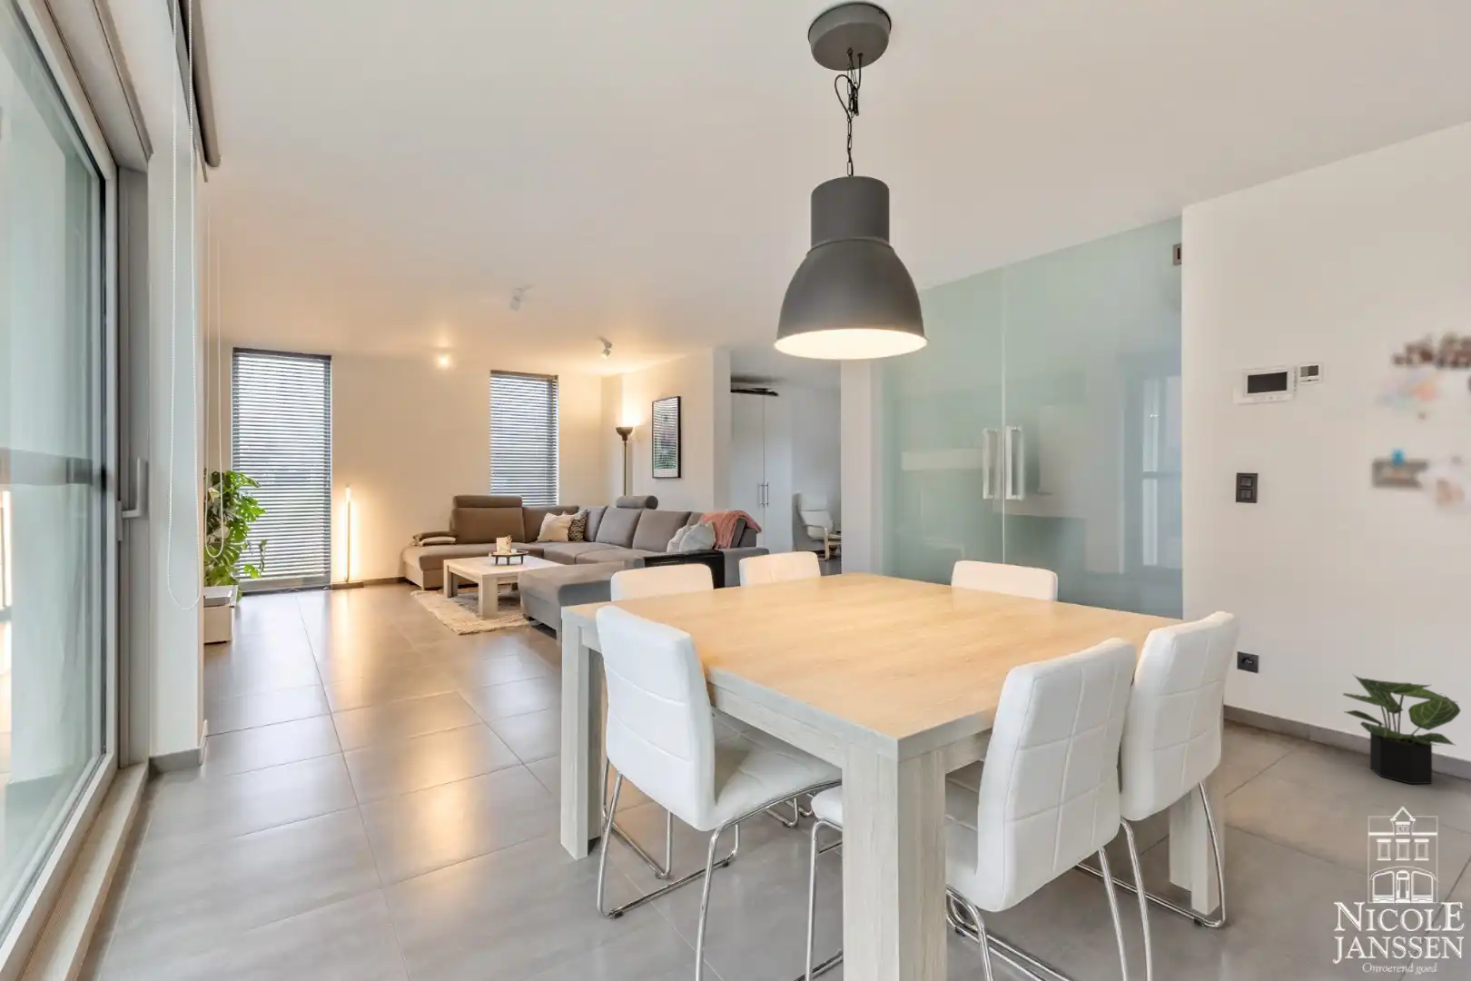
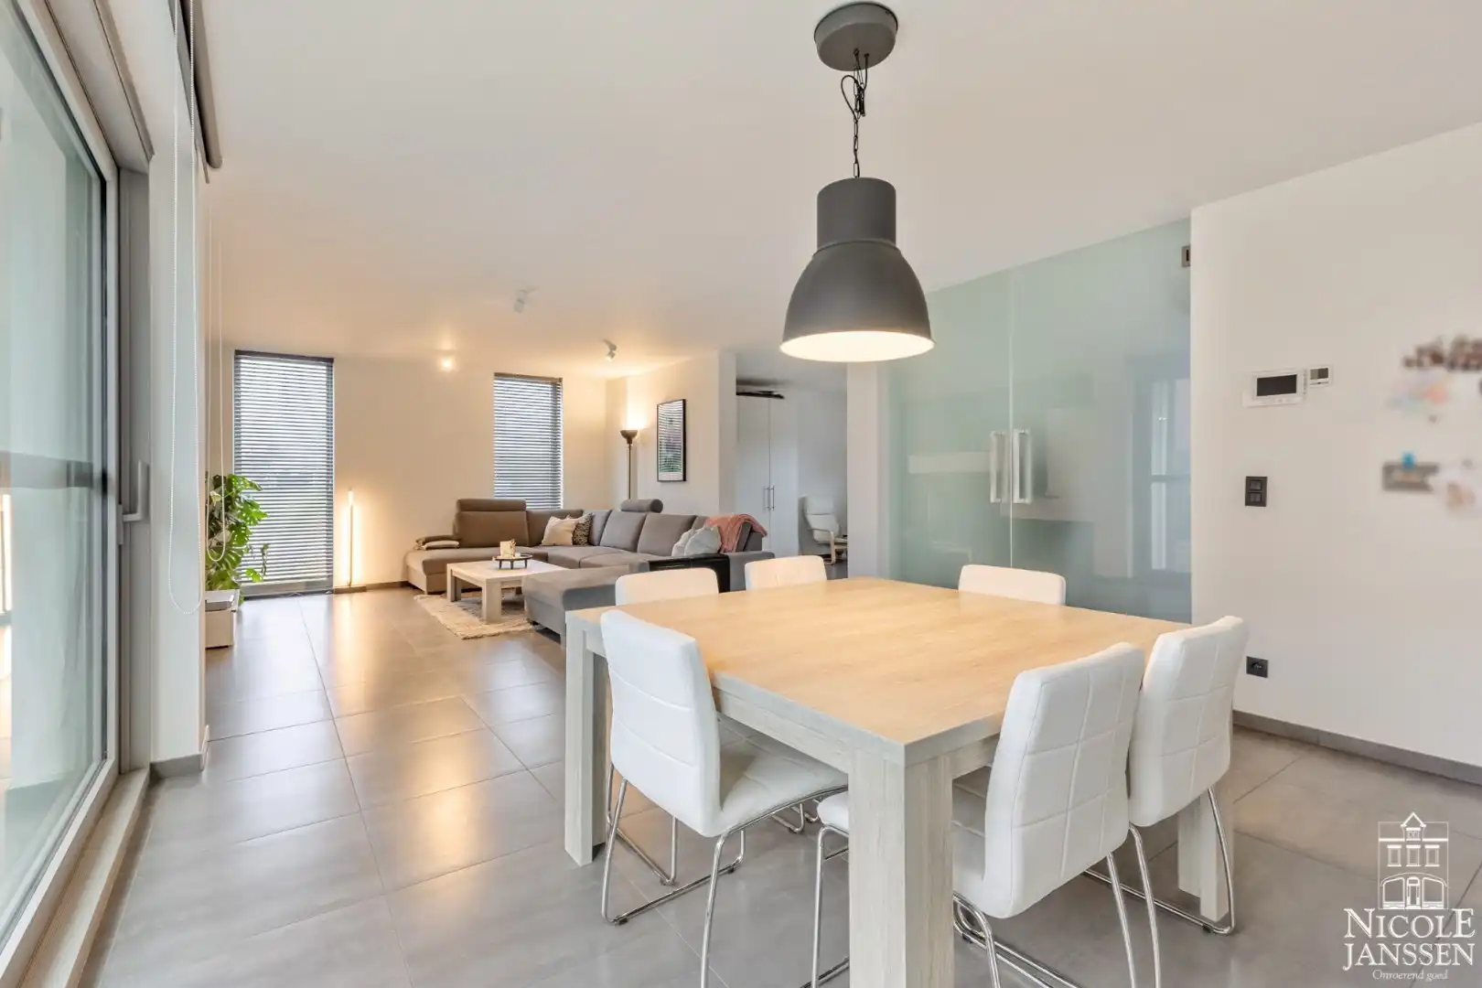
- potted plant [1342,672,1462,785]
